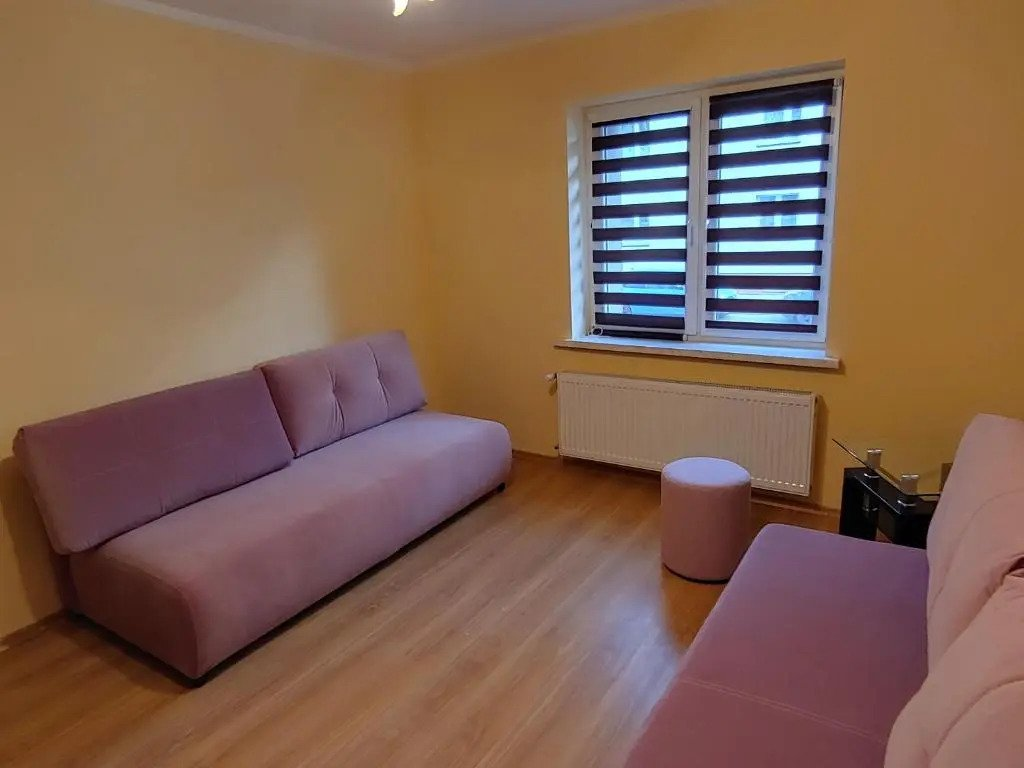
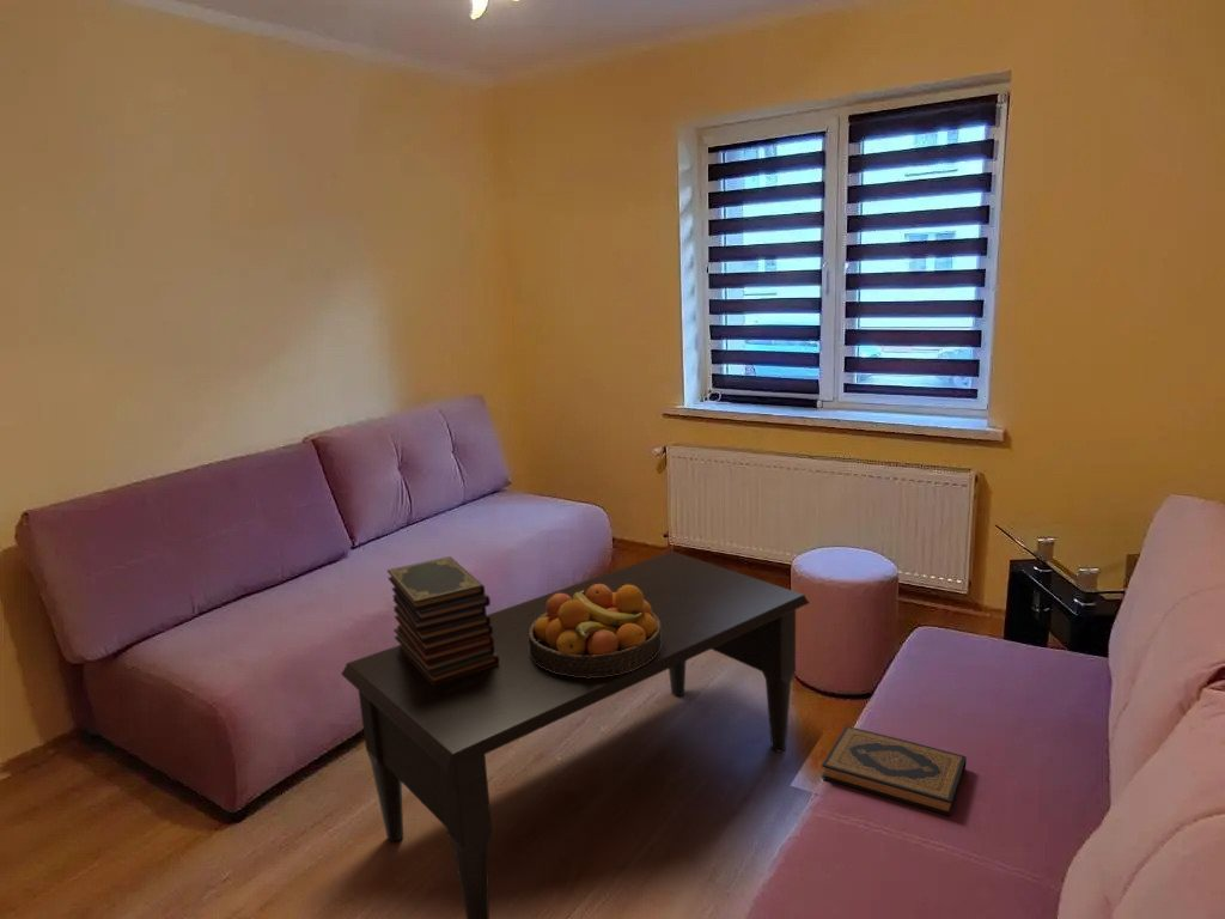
+ fruit bowl [528,584,662,677]
+ book stack [386,555,499,686]
+ coffee table [340,550,811,919]
+ hardback book [821,725,968,817]
